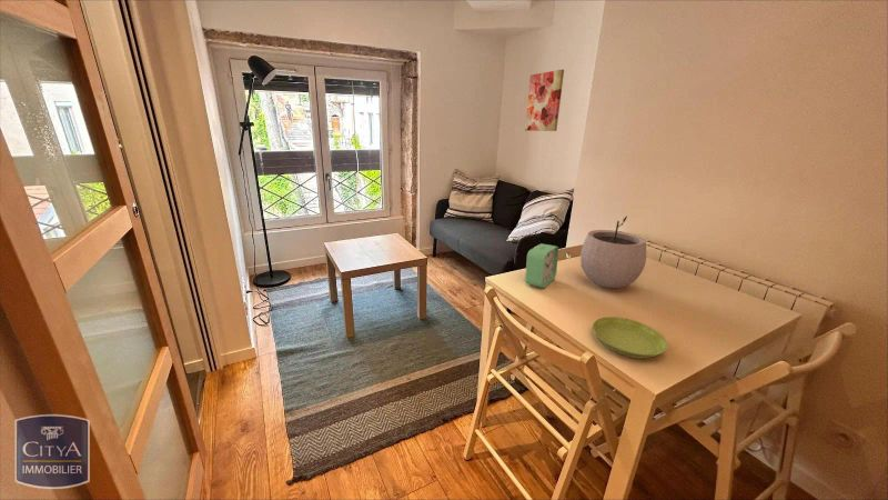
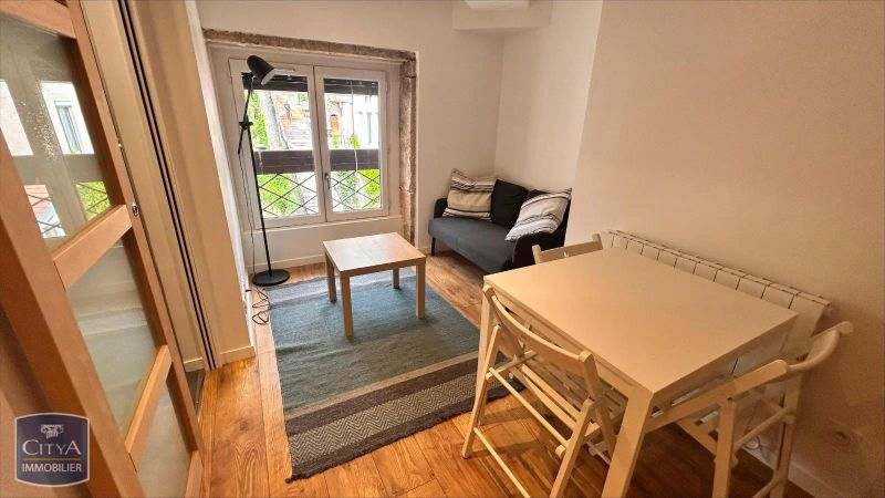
- alarm clock [524,242,559,289]
- plant pot [579,214,647,289]
- wall art [524,69,565,132]
- saucer [592,316,669,359]
